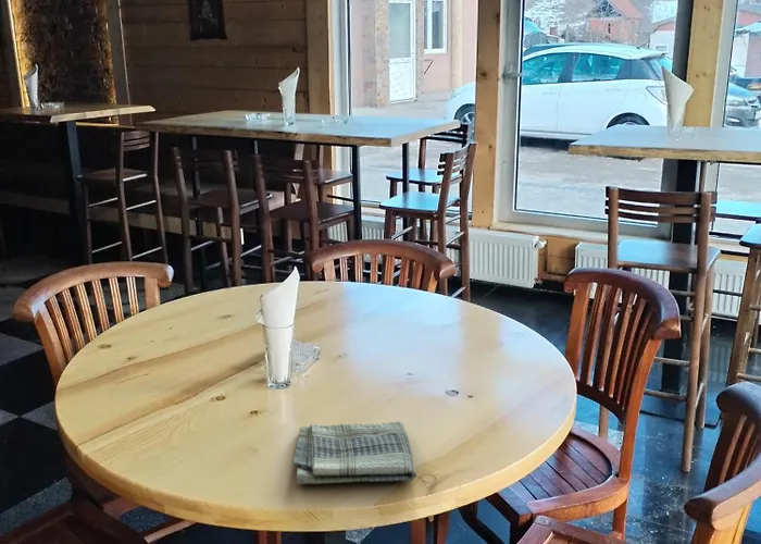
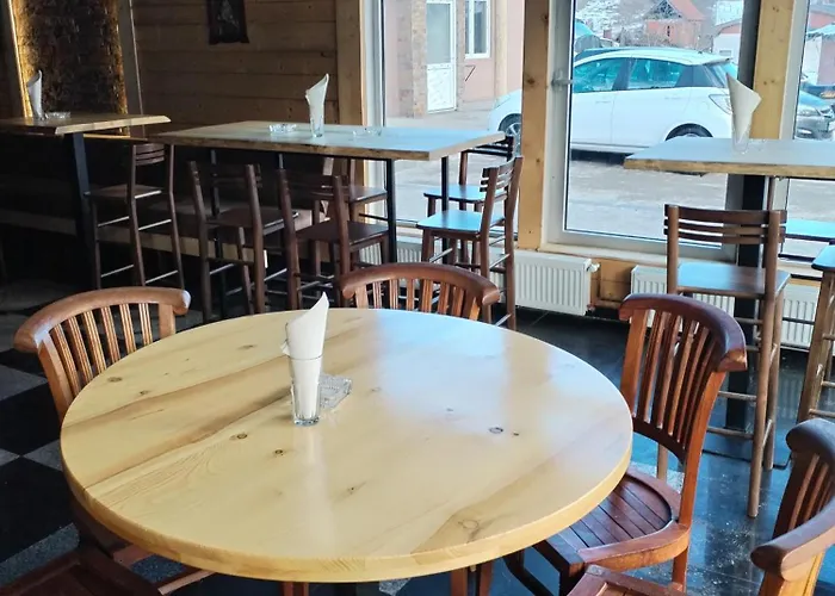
- dish towel [291,420,417,485]
